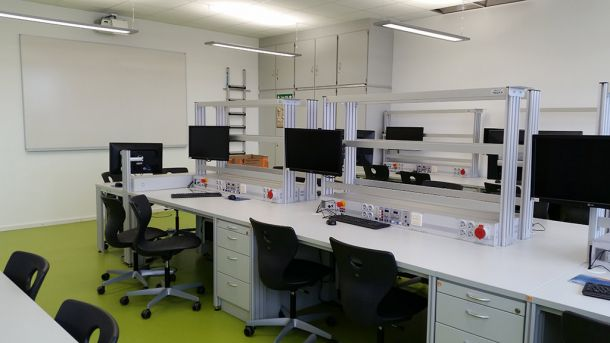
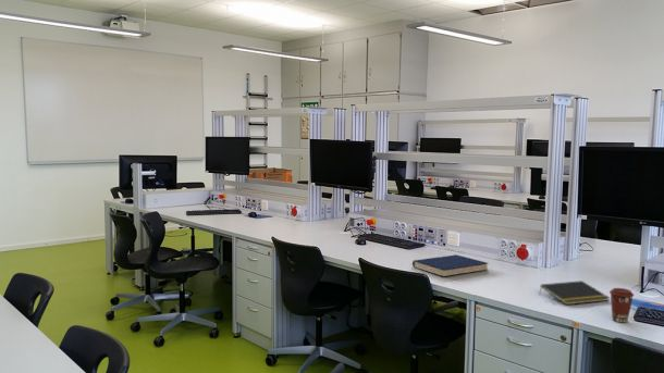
+ book [411,253,489,277]
+ coffee cup [608,287,635,324]
+ notepad [538,279,611,306]
